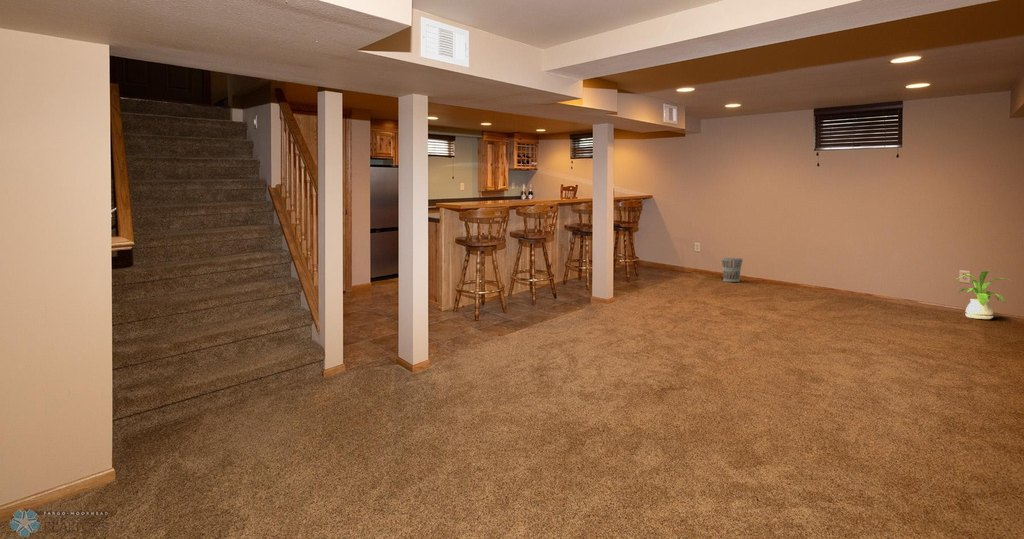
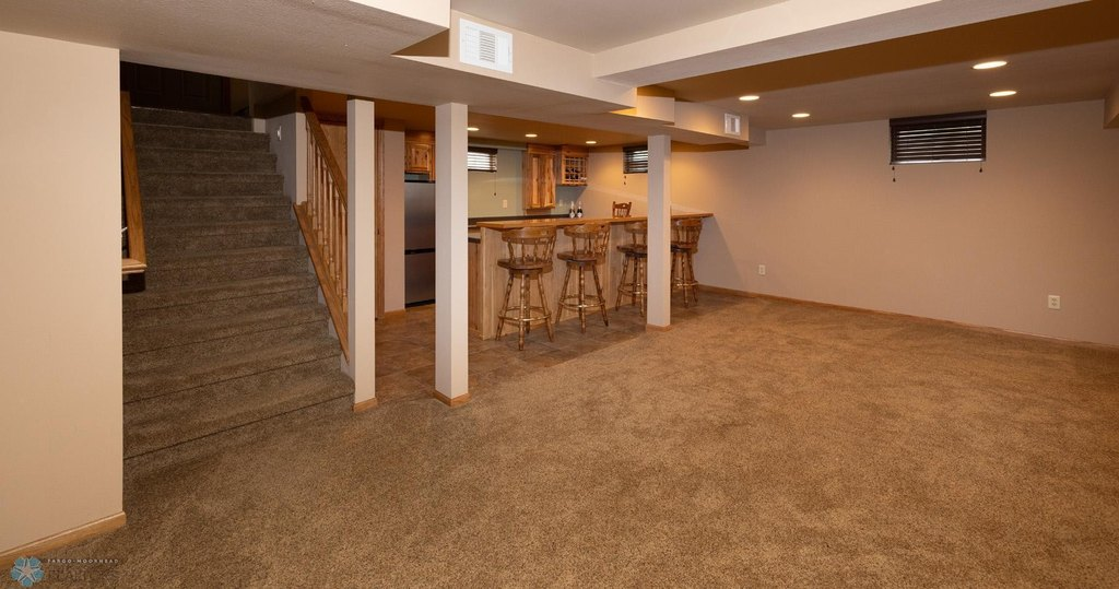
- house plant [956,270,1013,320]
- wastebasket [721,257,743,283]
